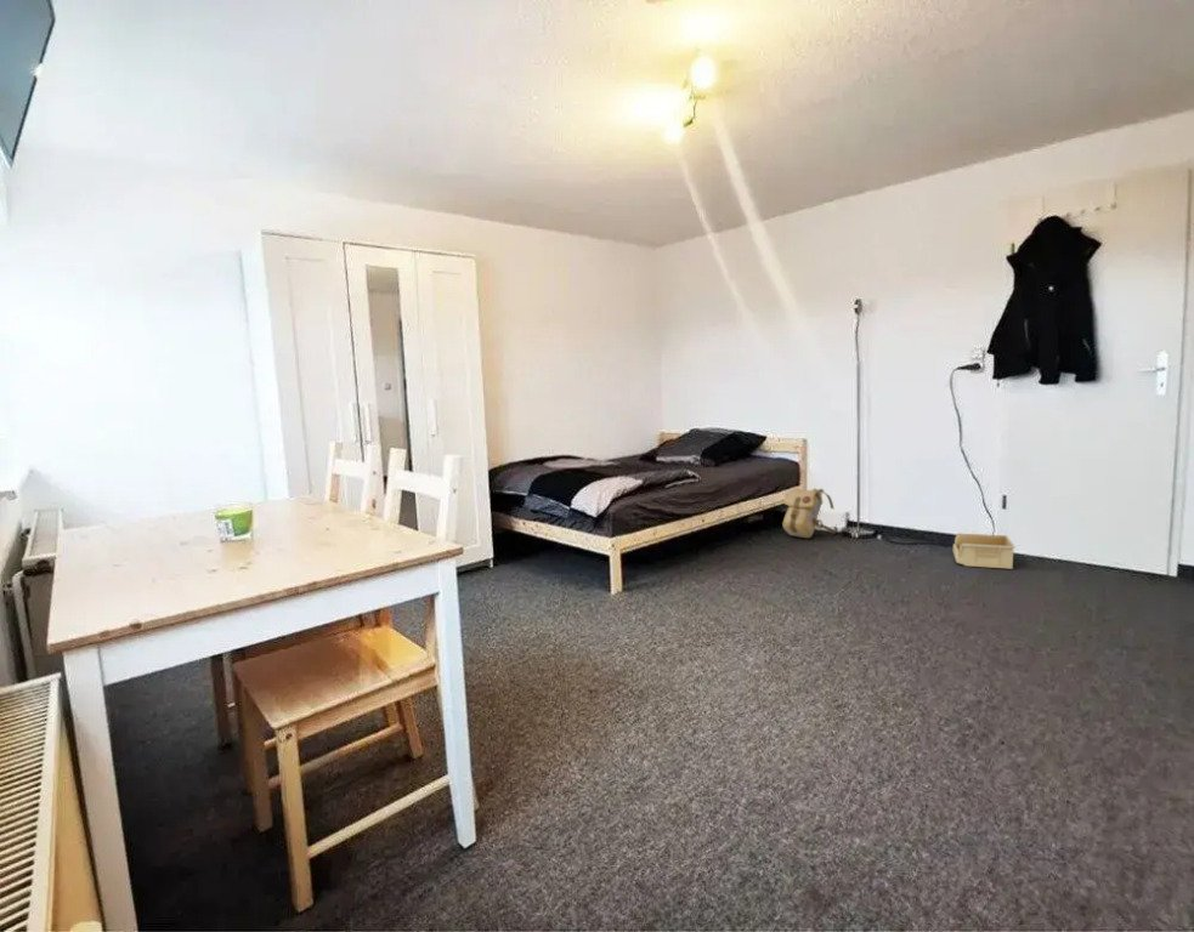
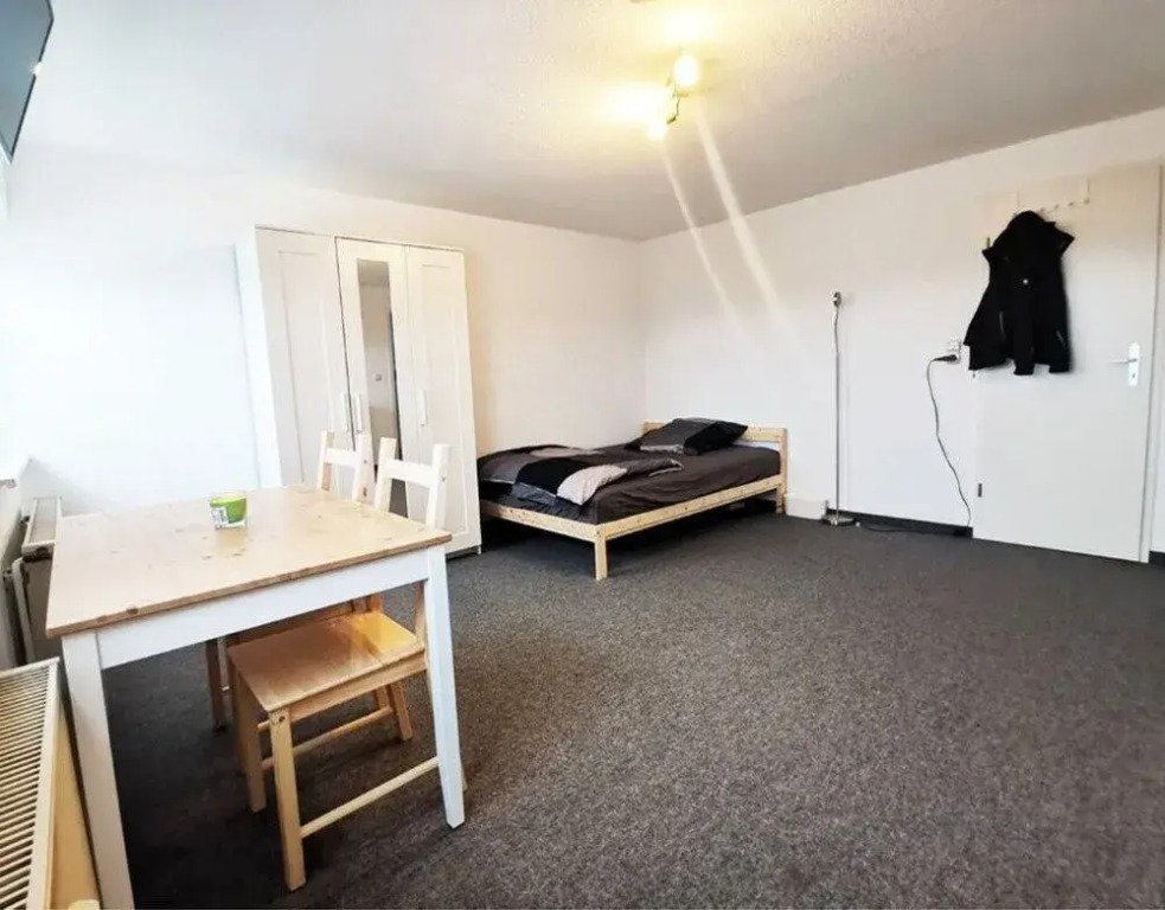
- backpack [781,487,838,539]
- storage bin [952,532,1017,570]
